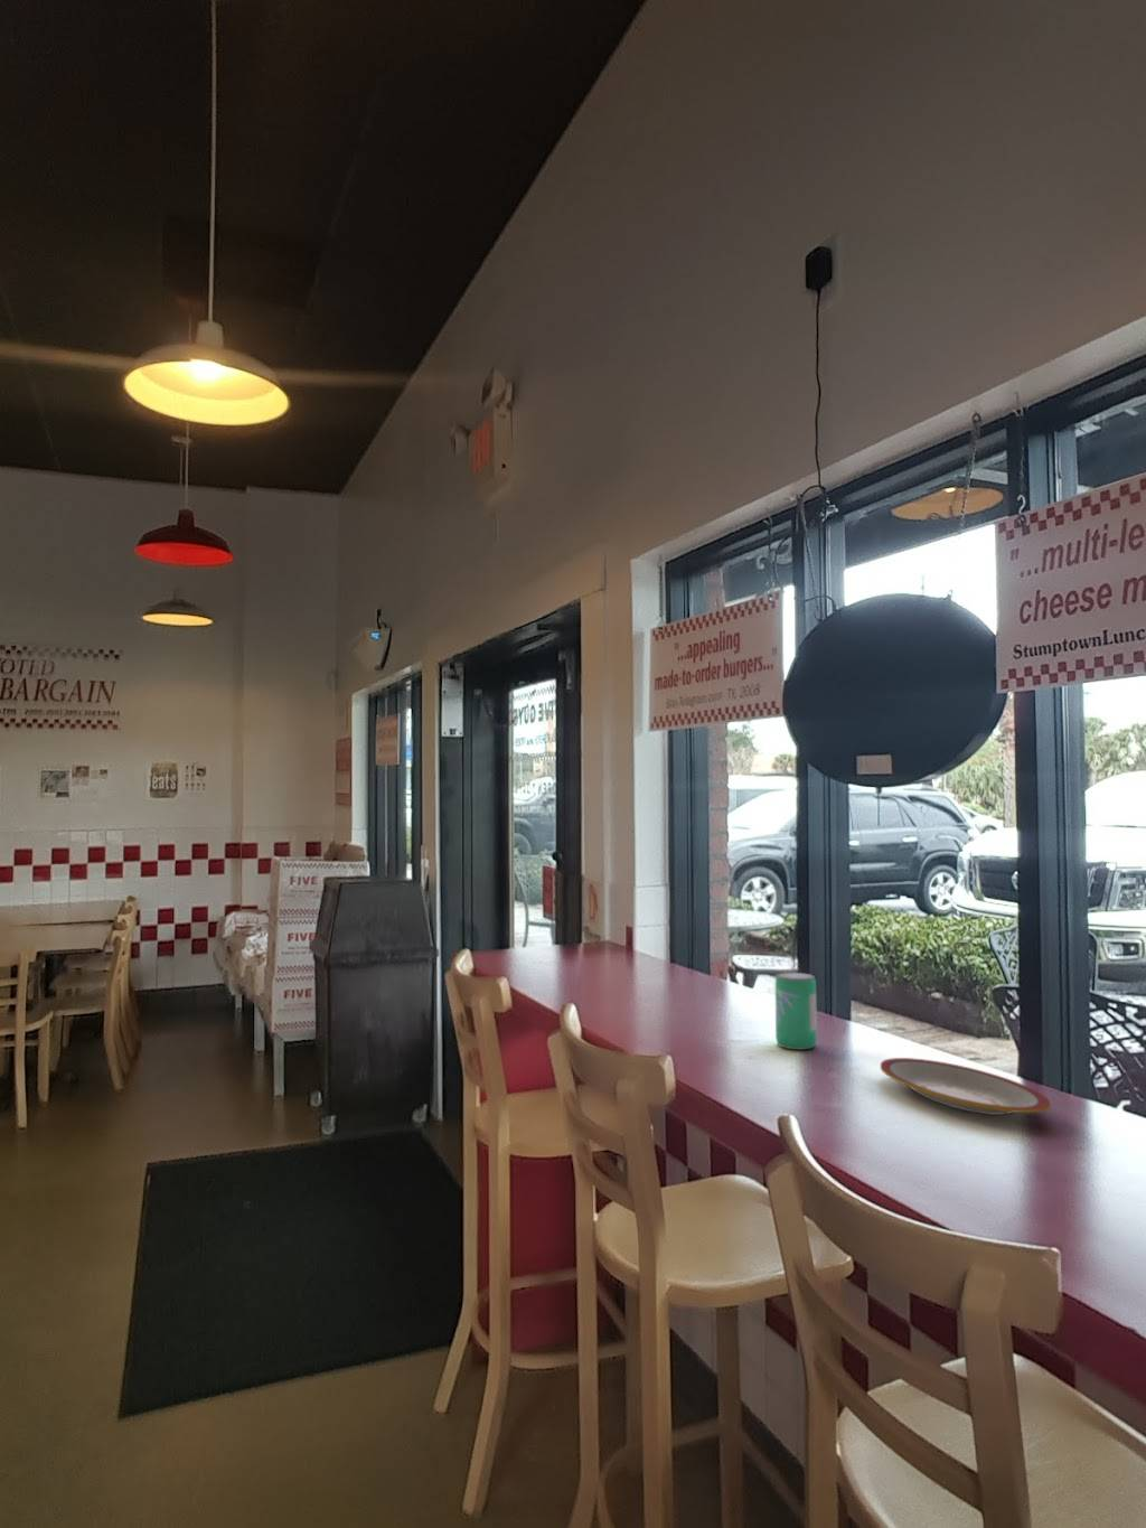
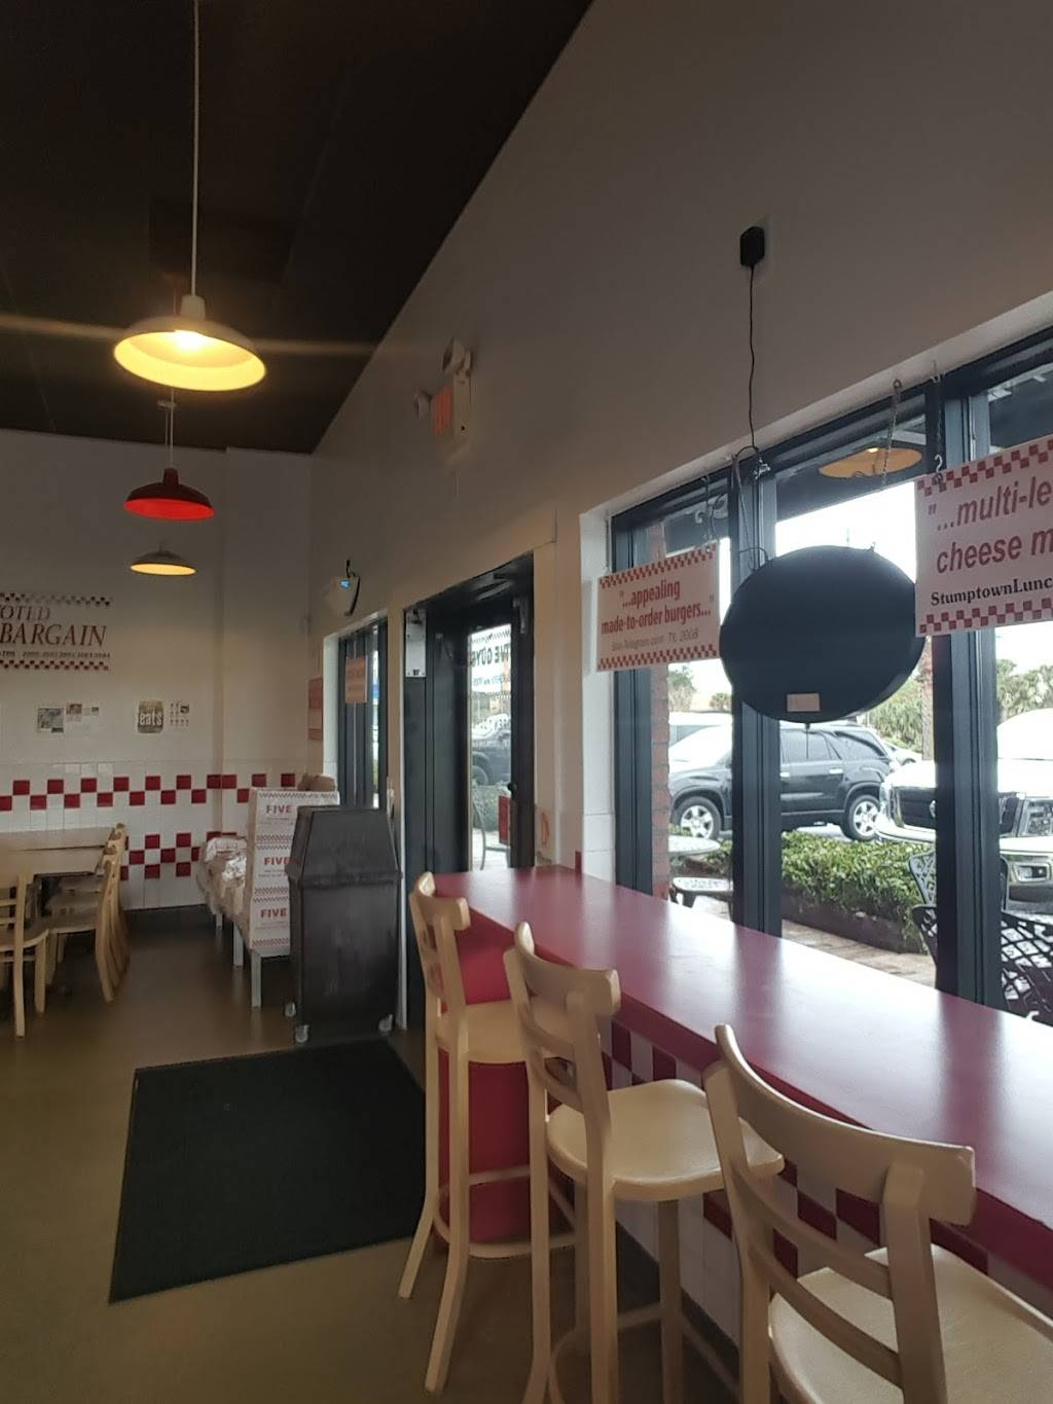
- beverage can [774,972,819,1050]
- plate [880,1057,1051,1116]
